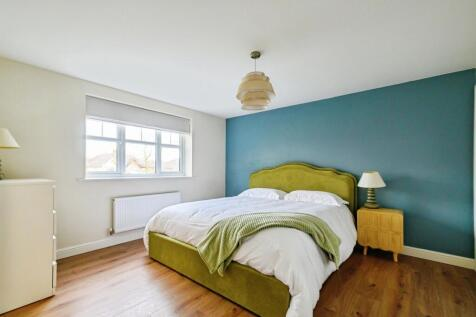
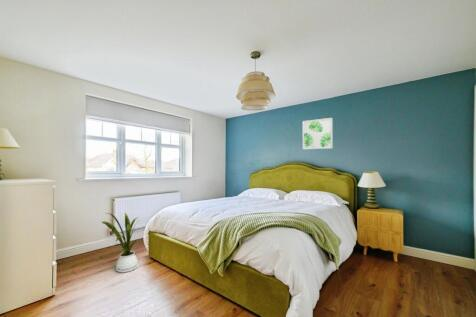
+ wall art [302,117,334,150]
+ house plant [101,212,141,273]
